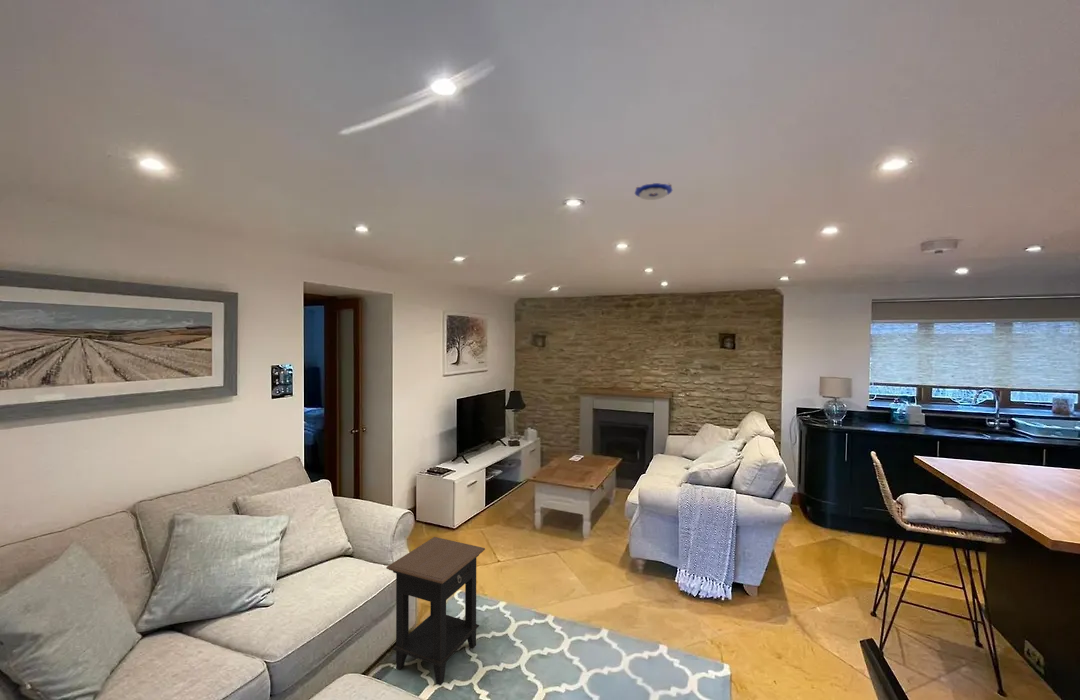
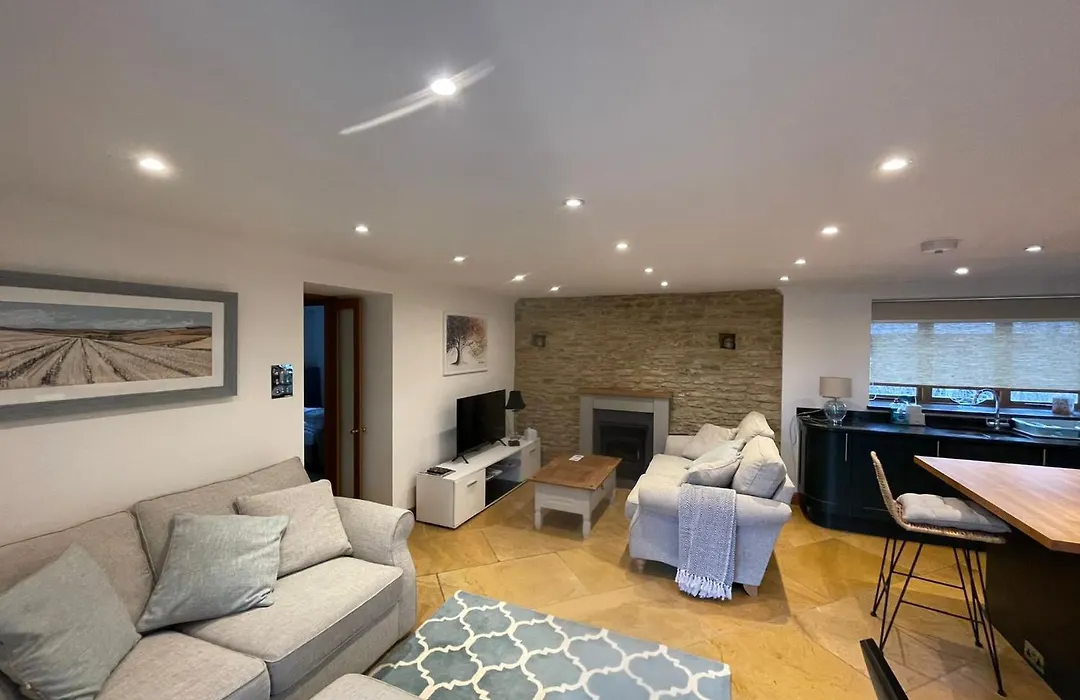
- side table [385,536,486,686]
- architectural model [634,182,673,201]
